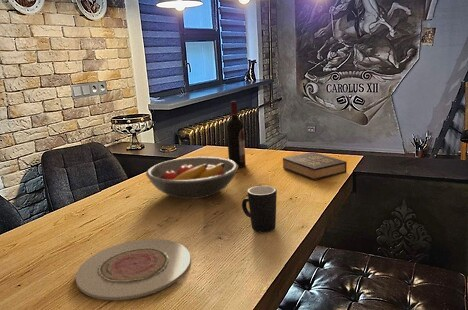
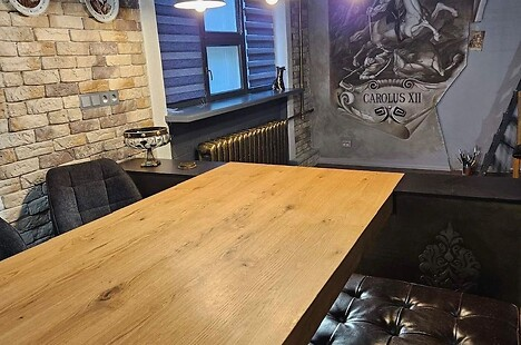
- plate [75,238,192,301]
- hardback book [282,151,348,181]
- mug [241,185,278,233]
- fruit bowl [145,156,239,200]
- wine bottle [226,100,247,169]
